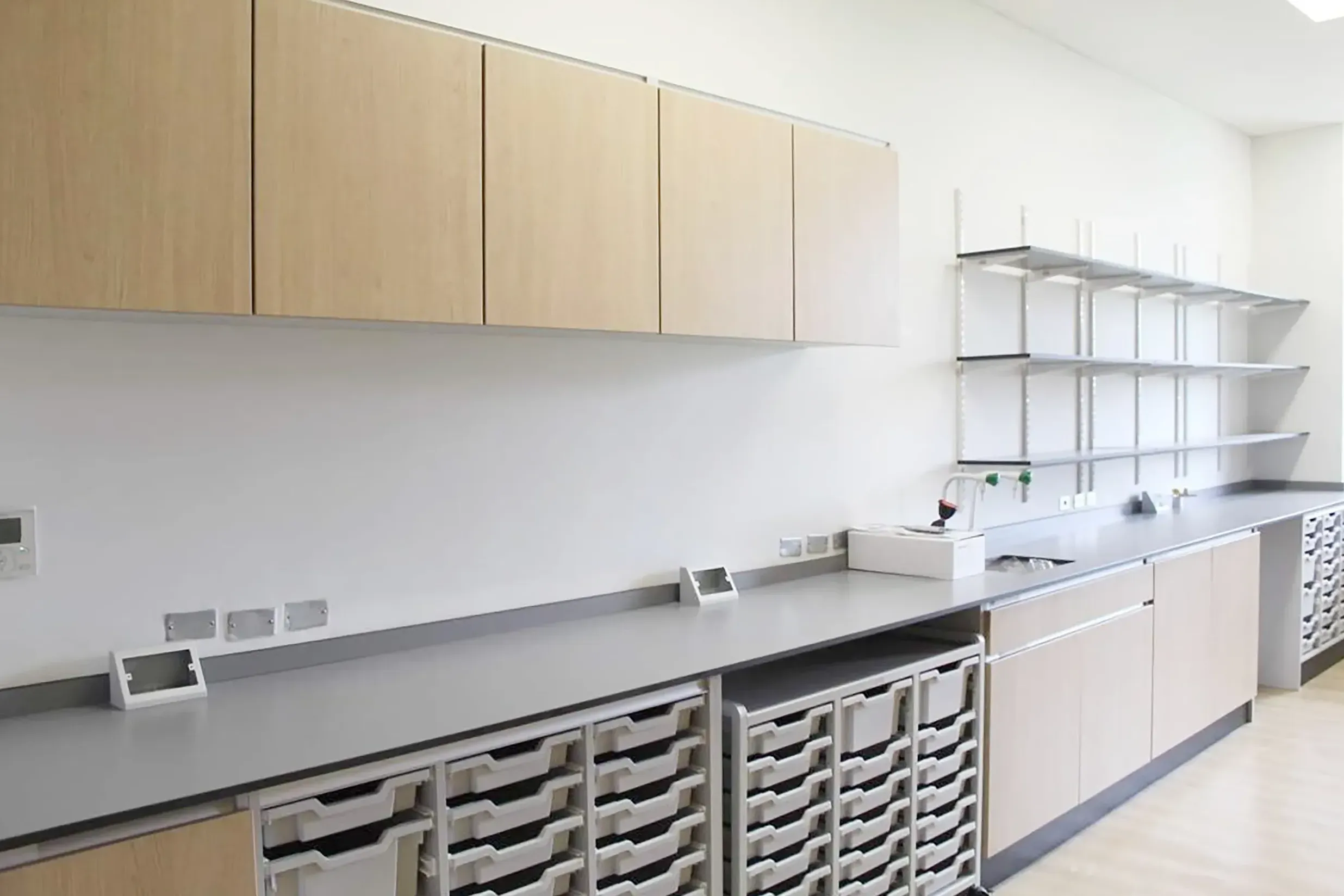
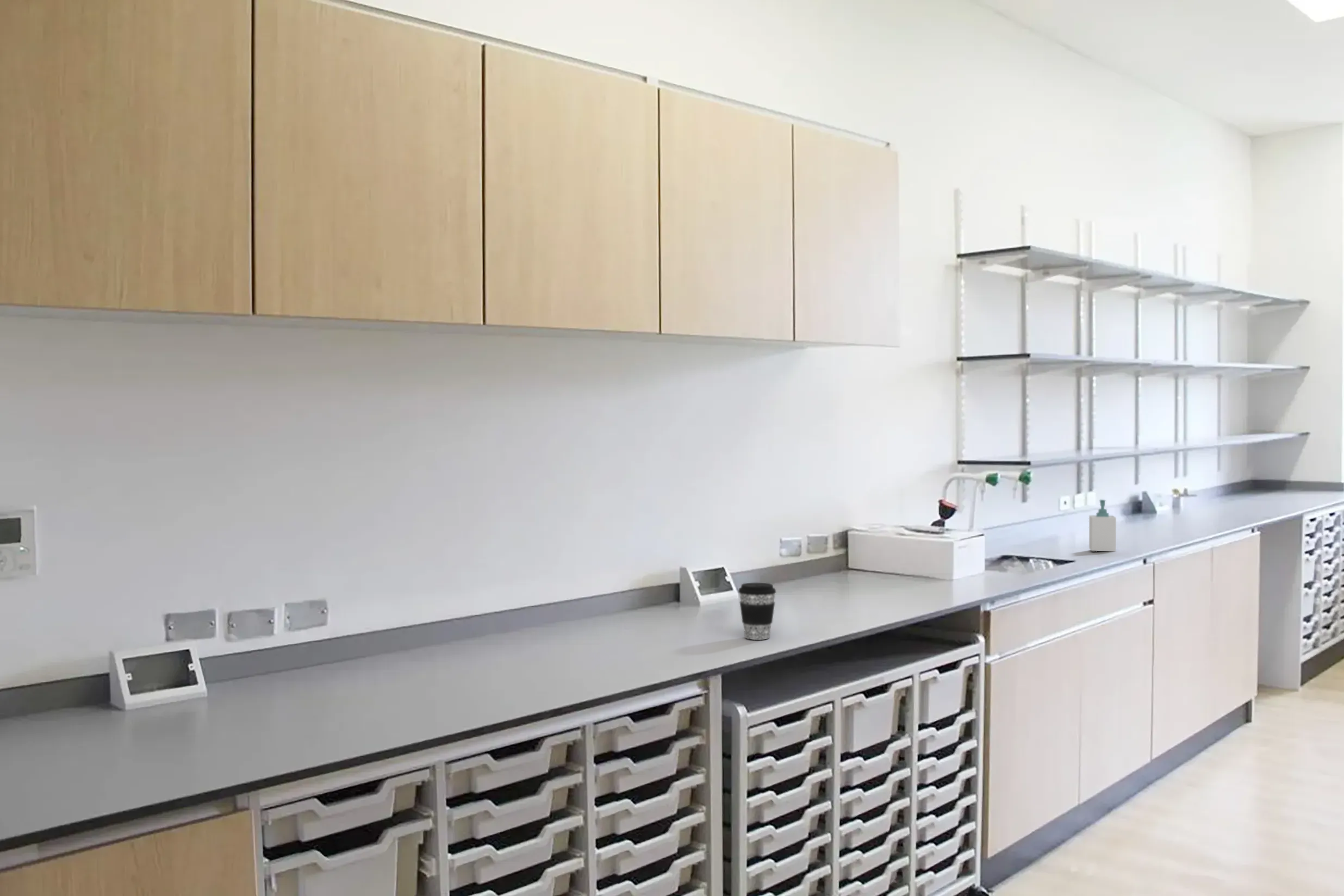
+ soap bottle [1088,499,1117,552]
+ coffee cup [738,582,776,640]
